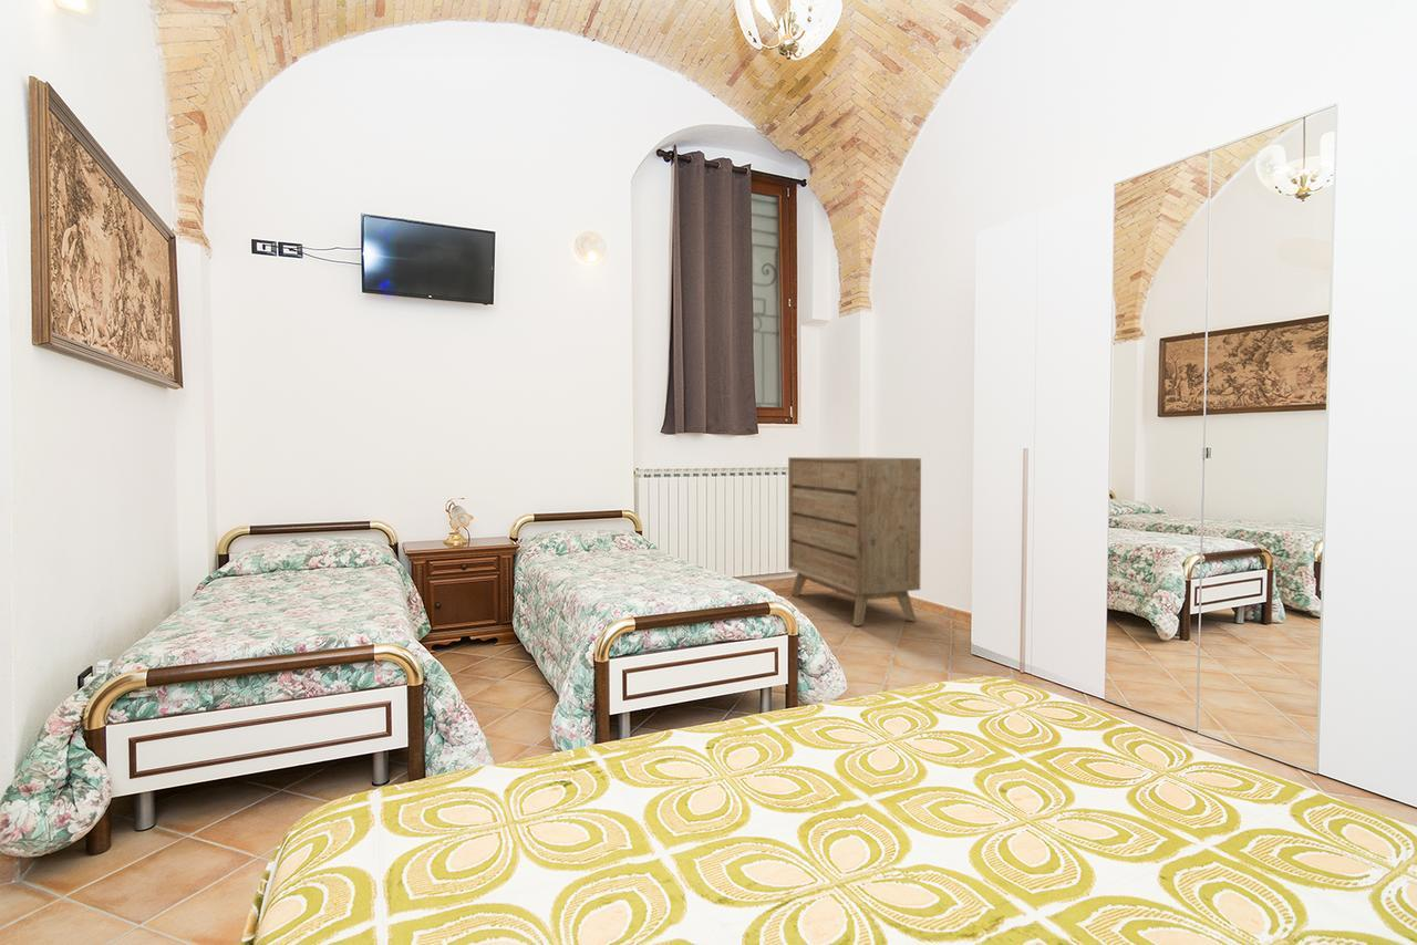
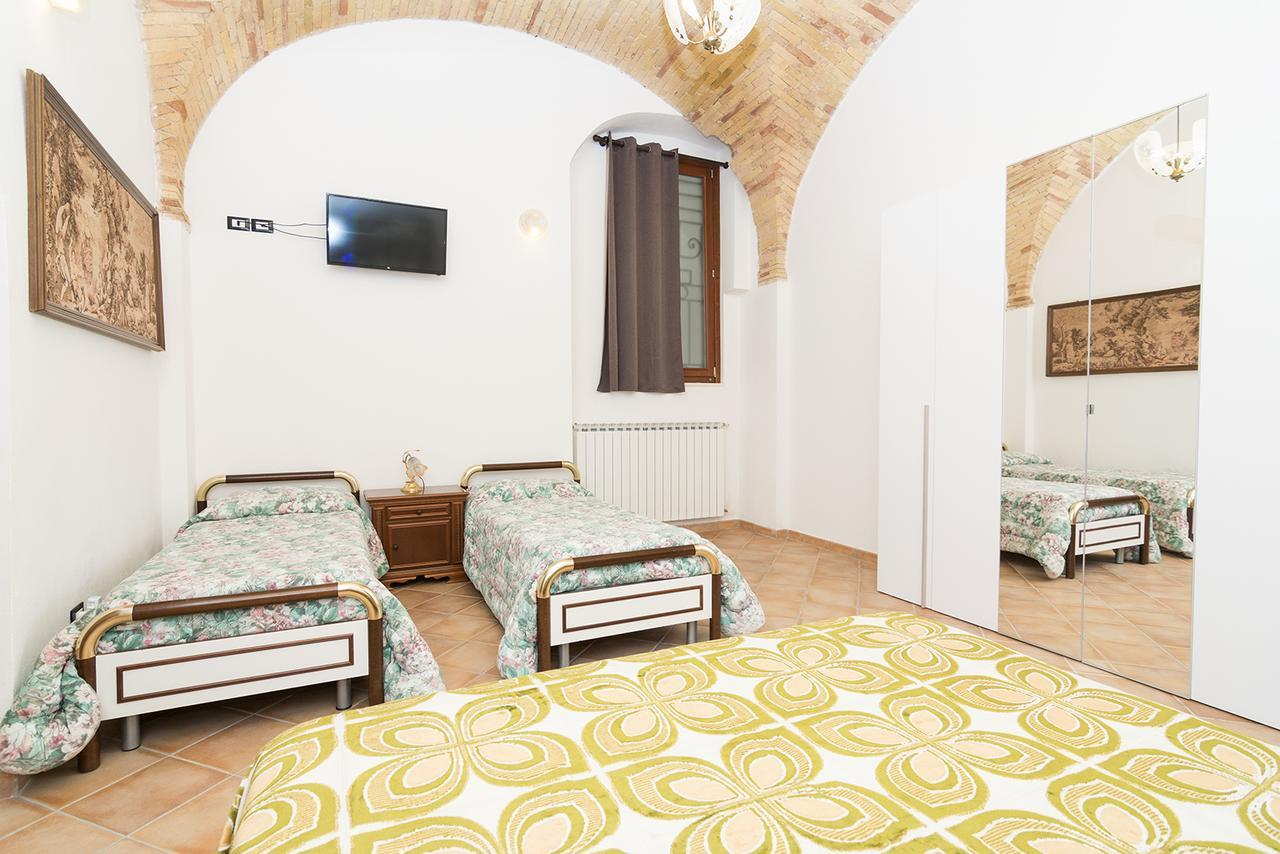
- dresser [787,456,922,627]
